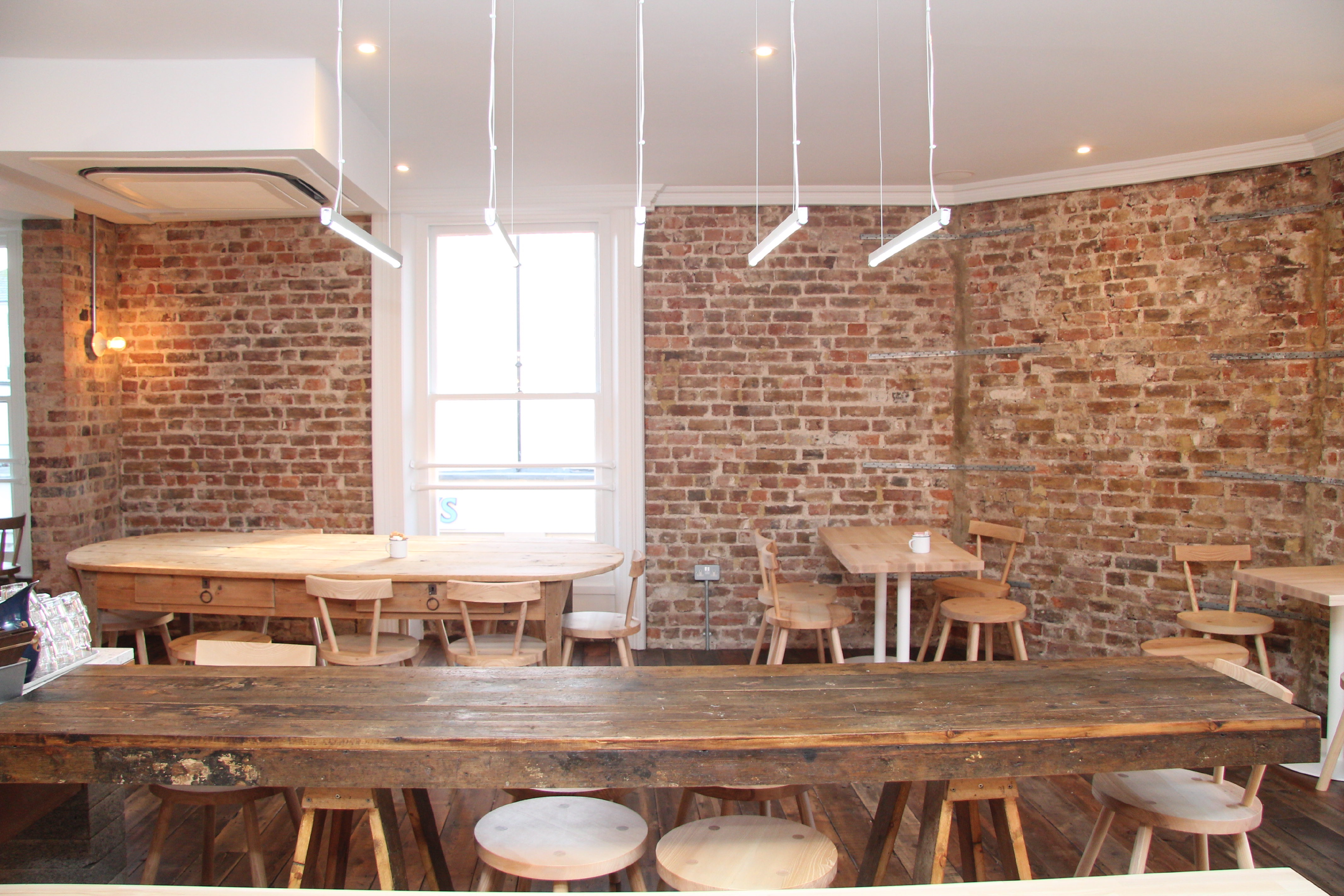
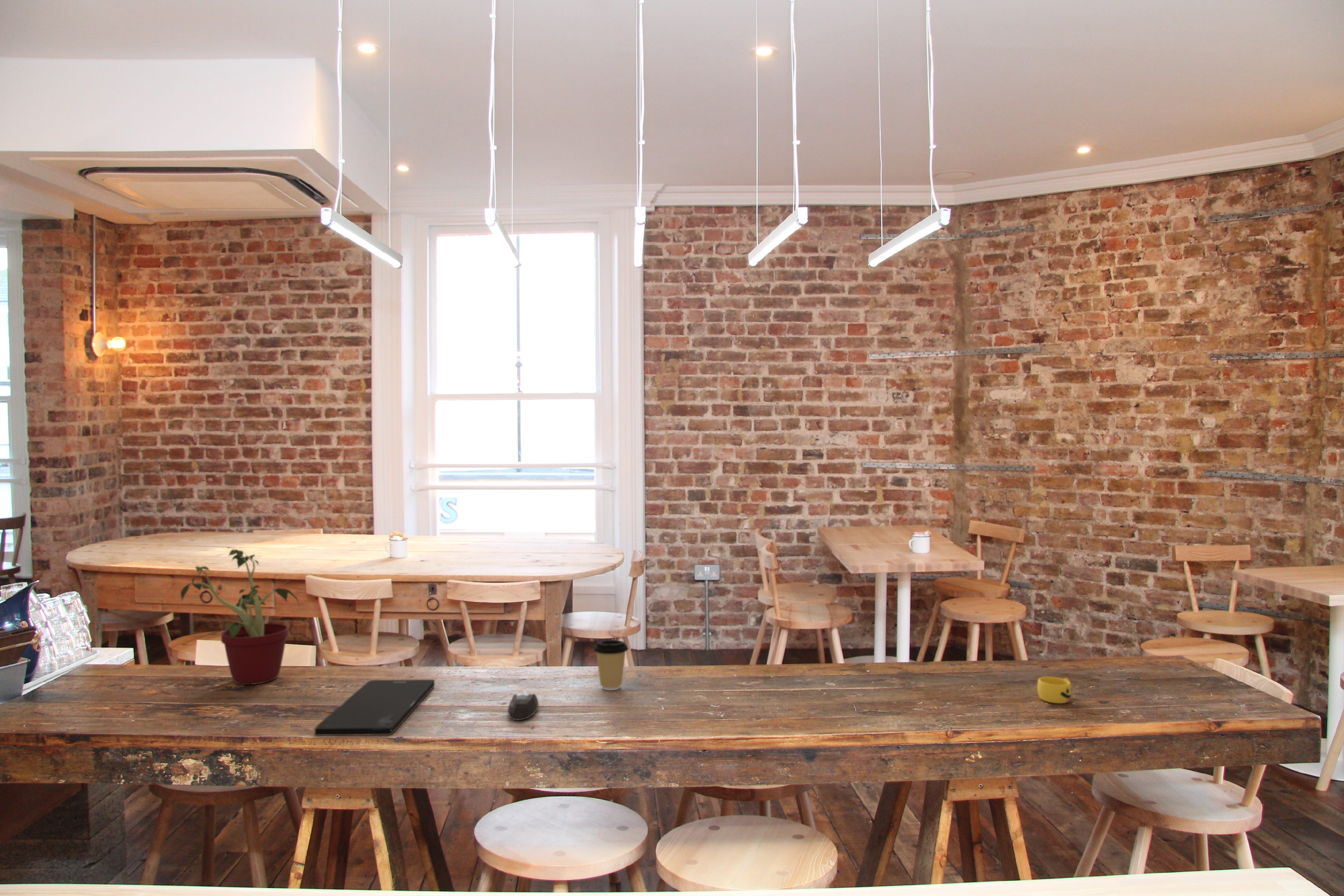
+ potted plant [176,549,299,685]
+ mouse [508,691,539,720]
+ coffee cup [593,639,629,691]
+ smartphone [314,679,435,736]
+ cup [1037,676,1072,704]
